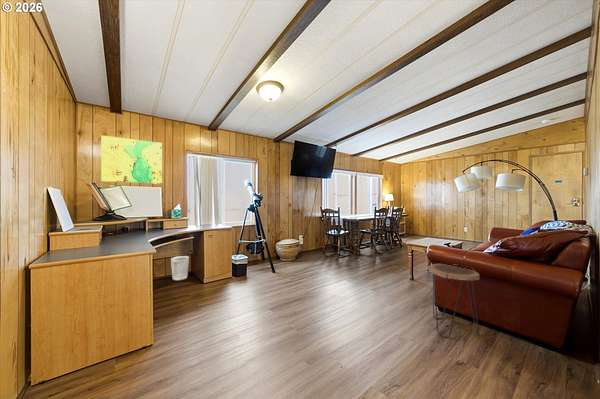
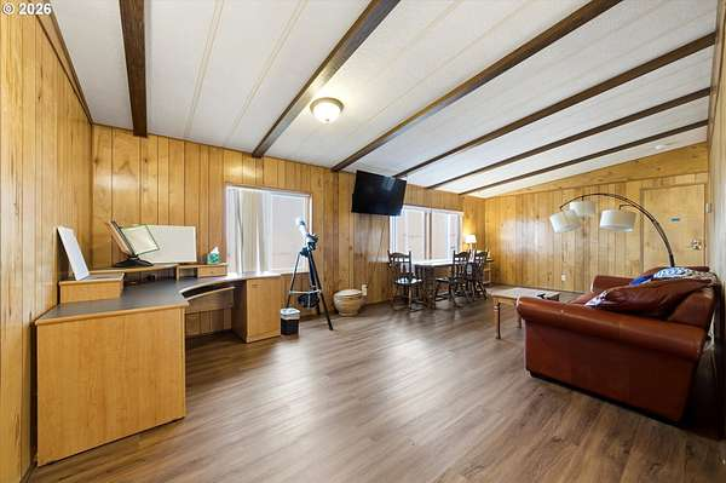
- side table [427,263,480,339]
- map [100,134,163,185]
- wastebasket [170,255,190,281]
